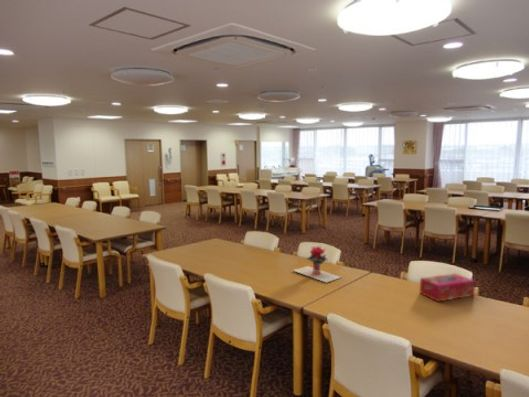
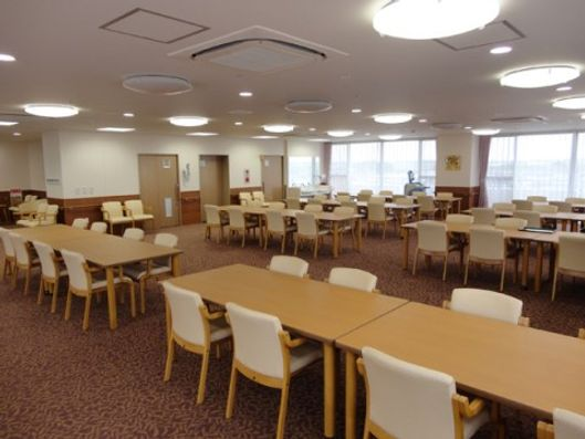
- tissue box [419,272,476,303]
- potted flower [292,245,343,284]
